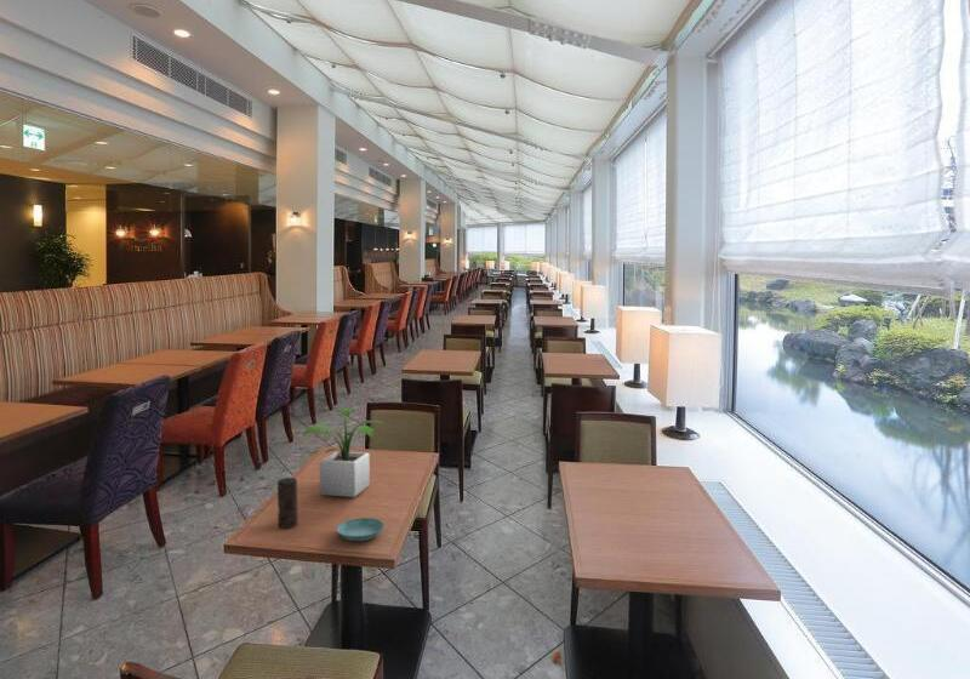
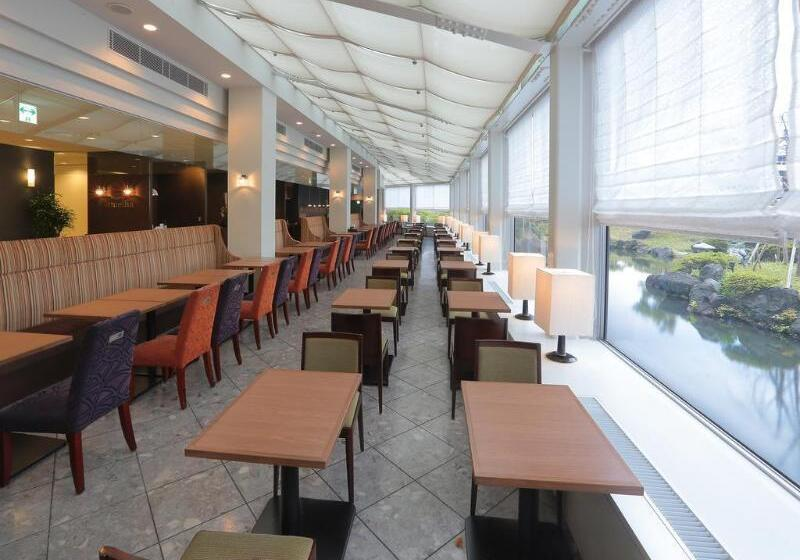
- saucer [336,517,386,542]
- candle [276,477,299,529]
- potted plant [302,407,387,498]
